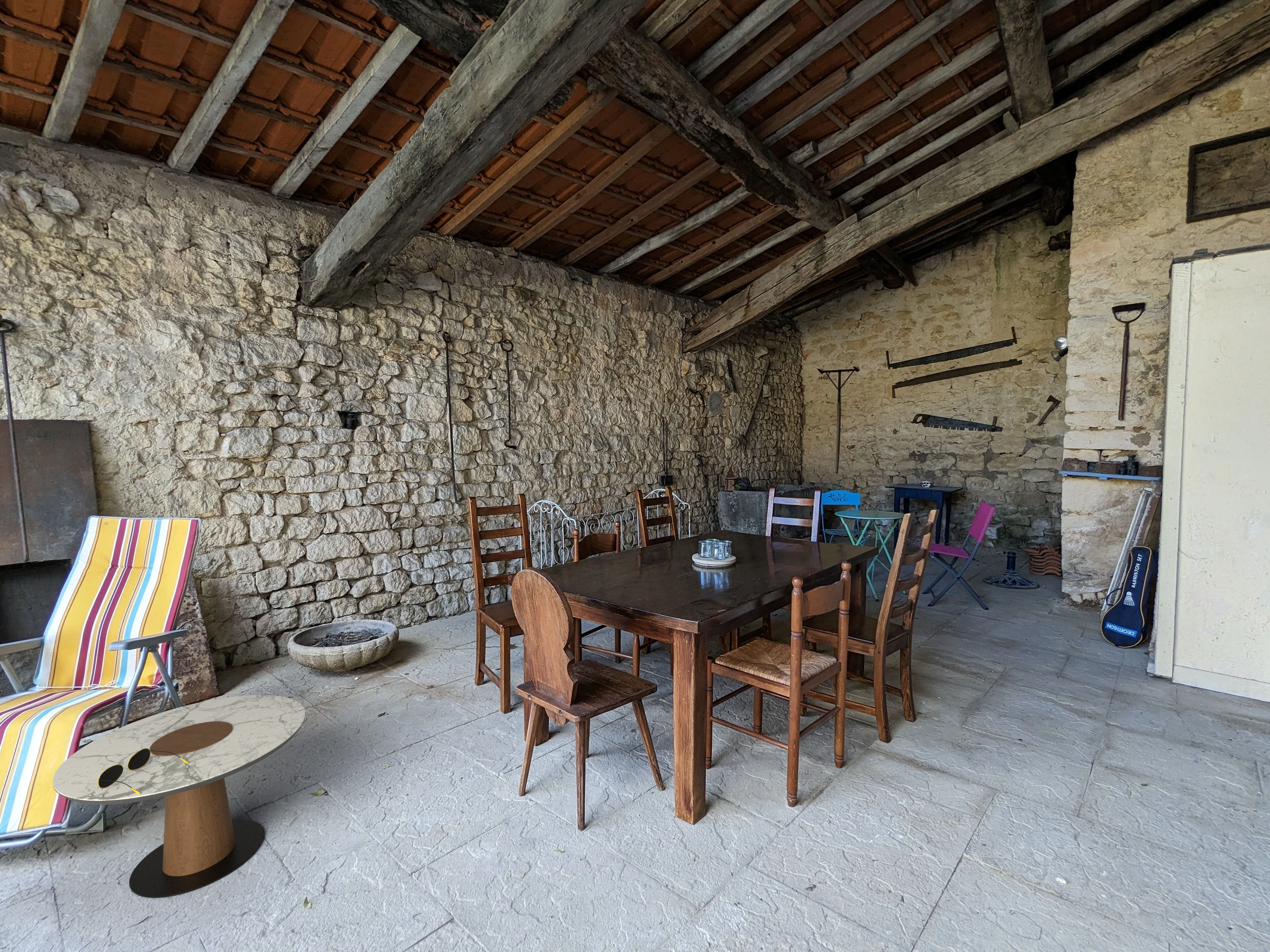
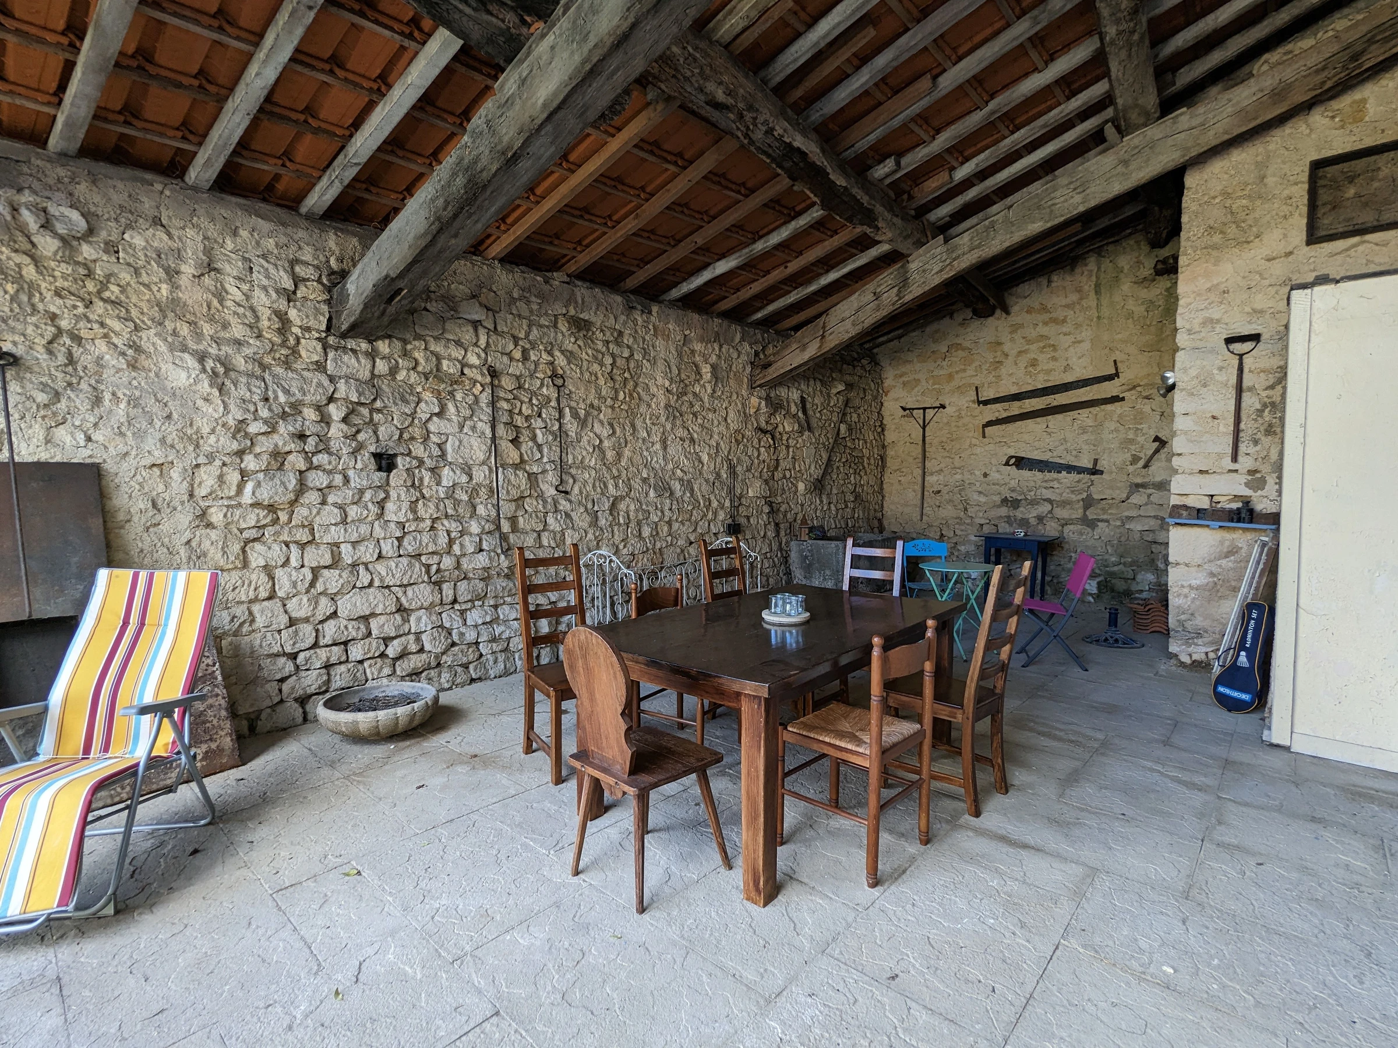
- side table [52,694,306,899]
- sunglasses [98,748,188,794]
- decorative plate [707,390,723,416]
